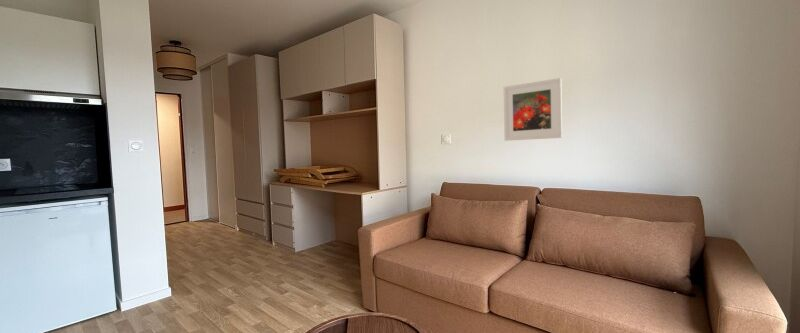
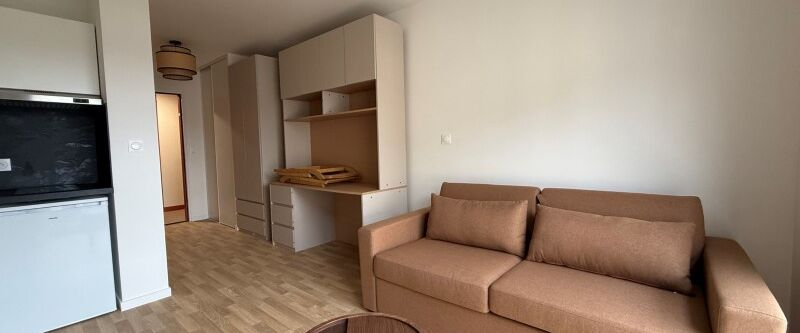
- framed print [503,77,563,142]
